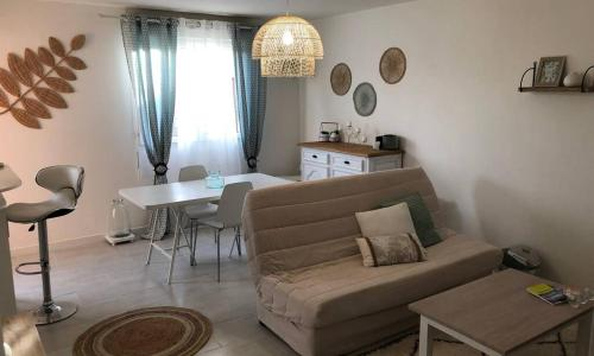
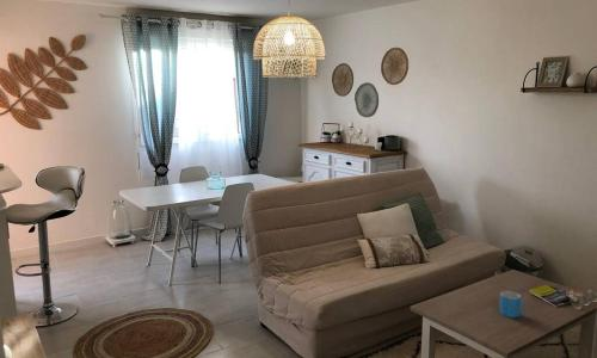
+ mug [499,290,527,319]
